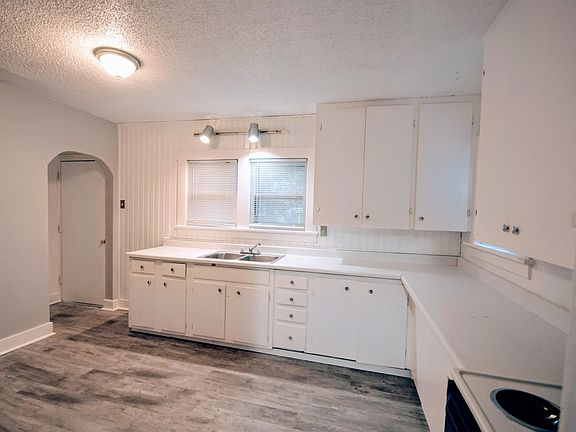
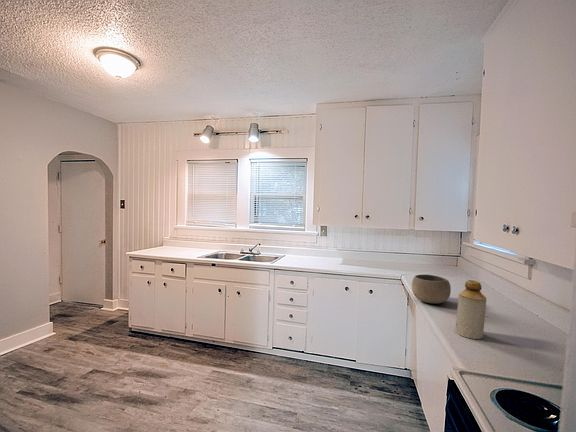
+ bottle [455,279,487,340]
+ bowl [411,273,452,305]
